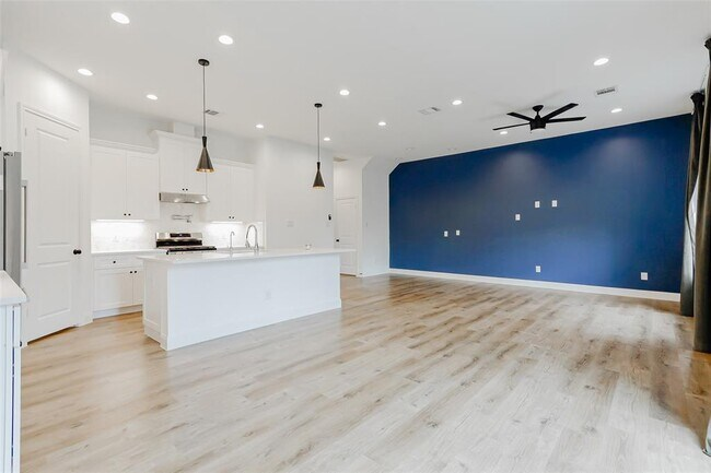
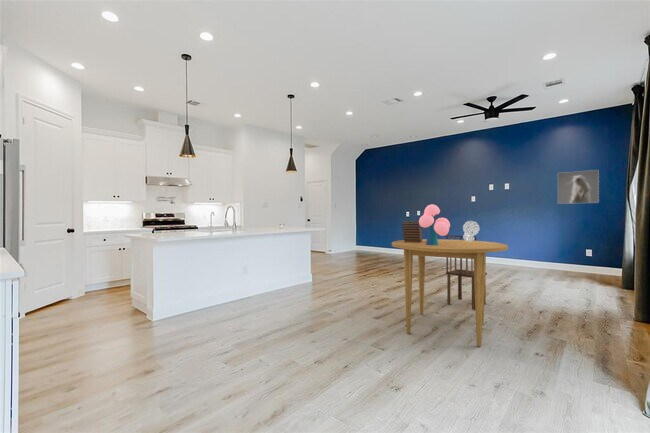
+ bouquet [418,203,451,245]
+ decorative ball [462,220,480,242]
+ dining table [391,238,509,347]
+ dining chair [445,234,488,311]
+ book stack [401,221,424,243]
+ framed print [557,169,600,205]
